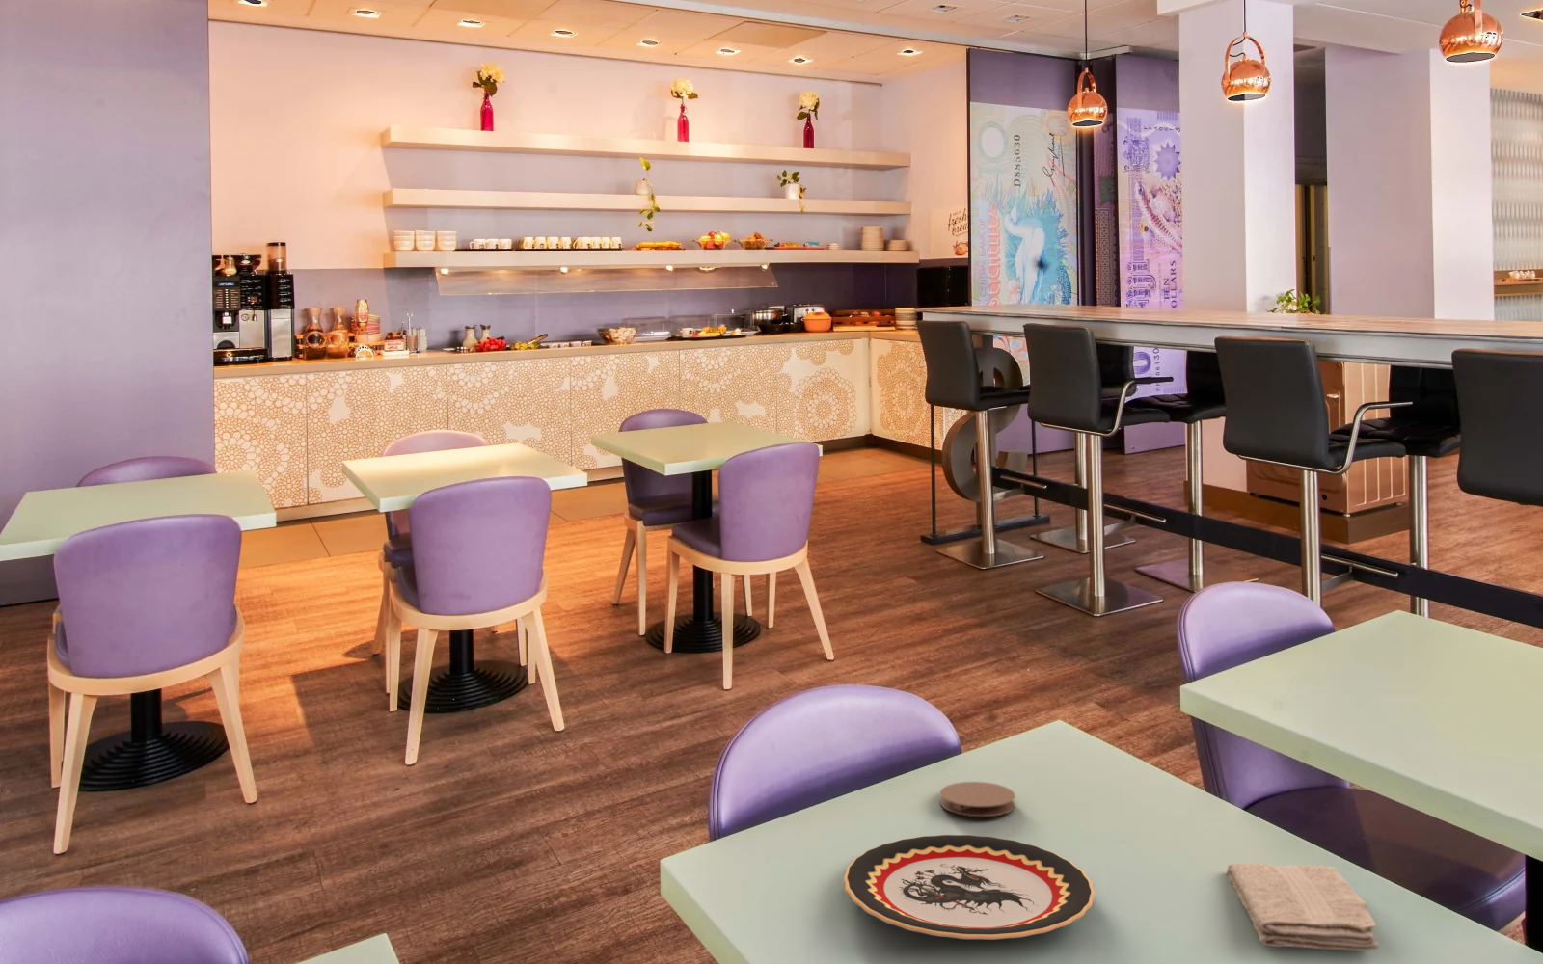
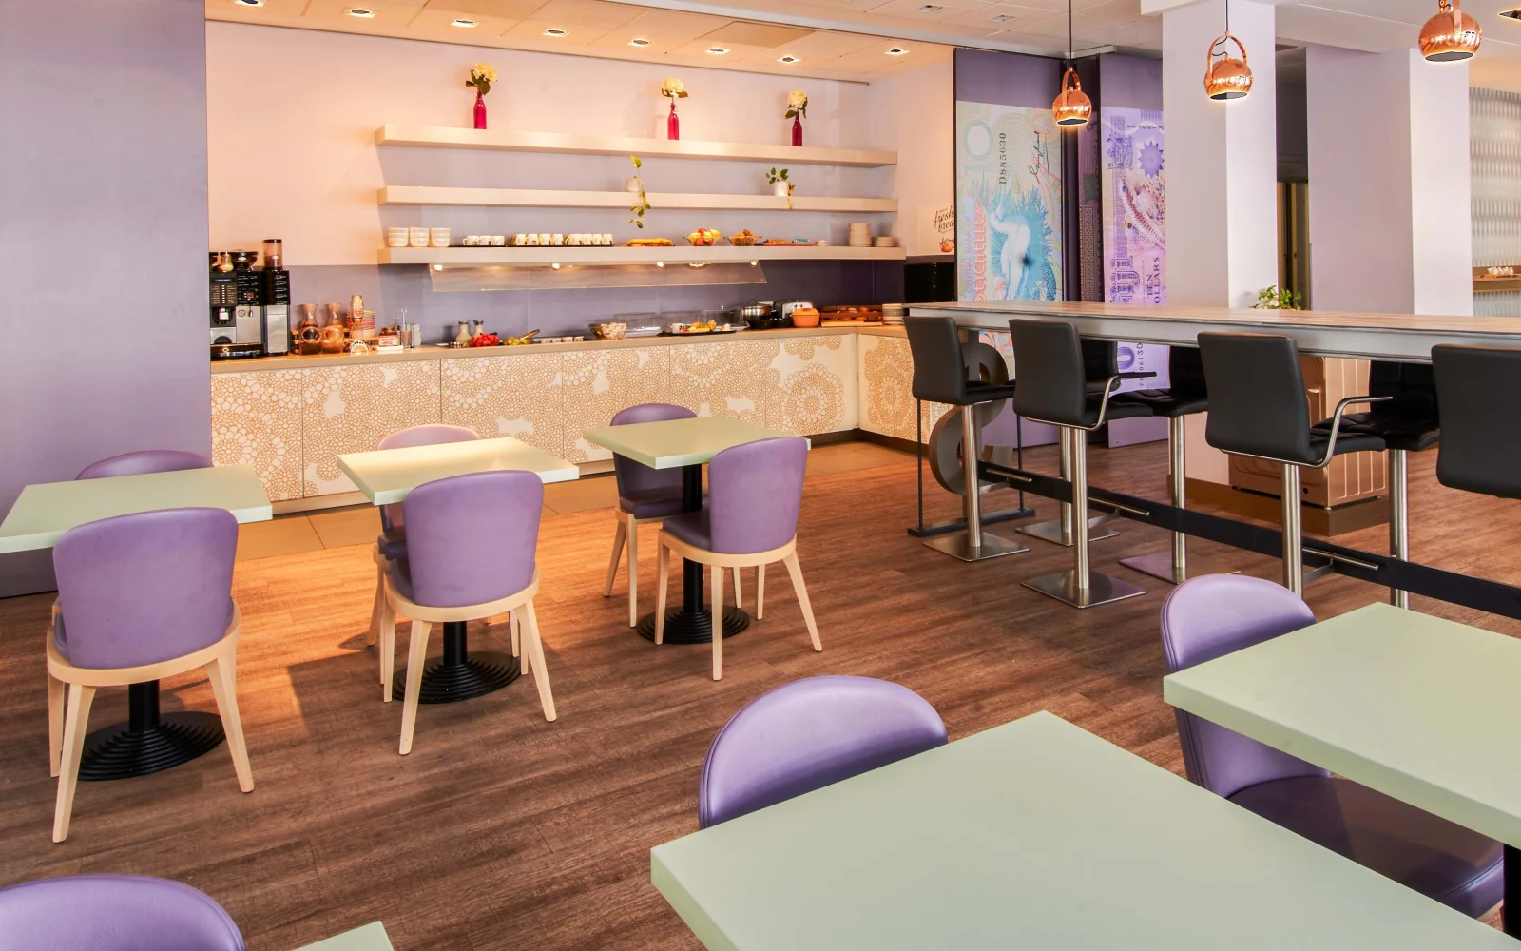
- plate [843,834,1095,941]
- washcloth [1225,862,1380,952]
- coaster [940,781,1016,817]
